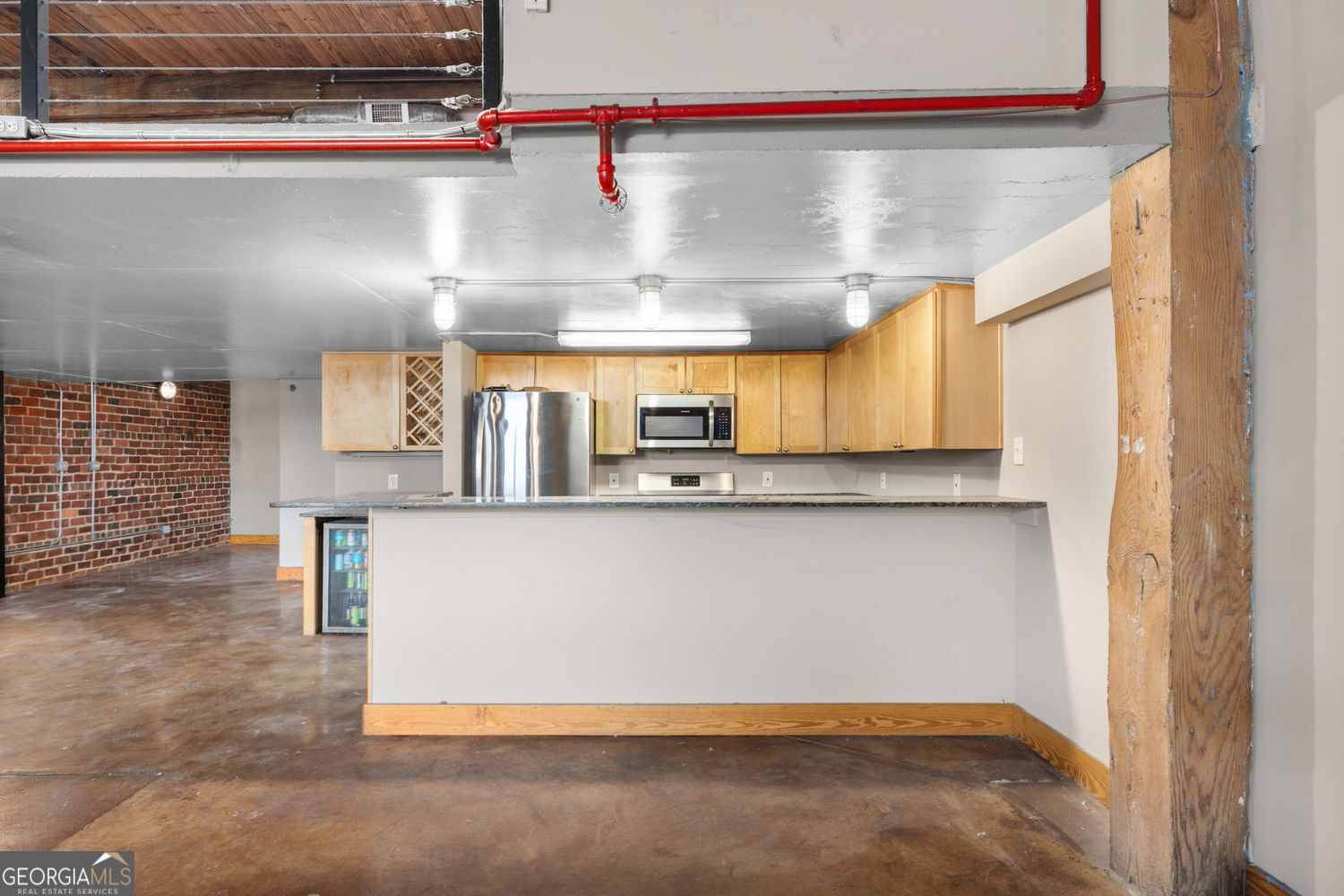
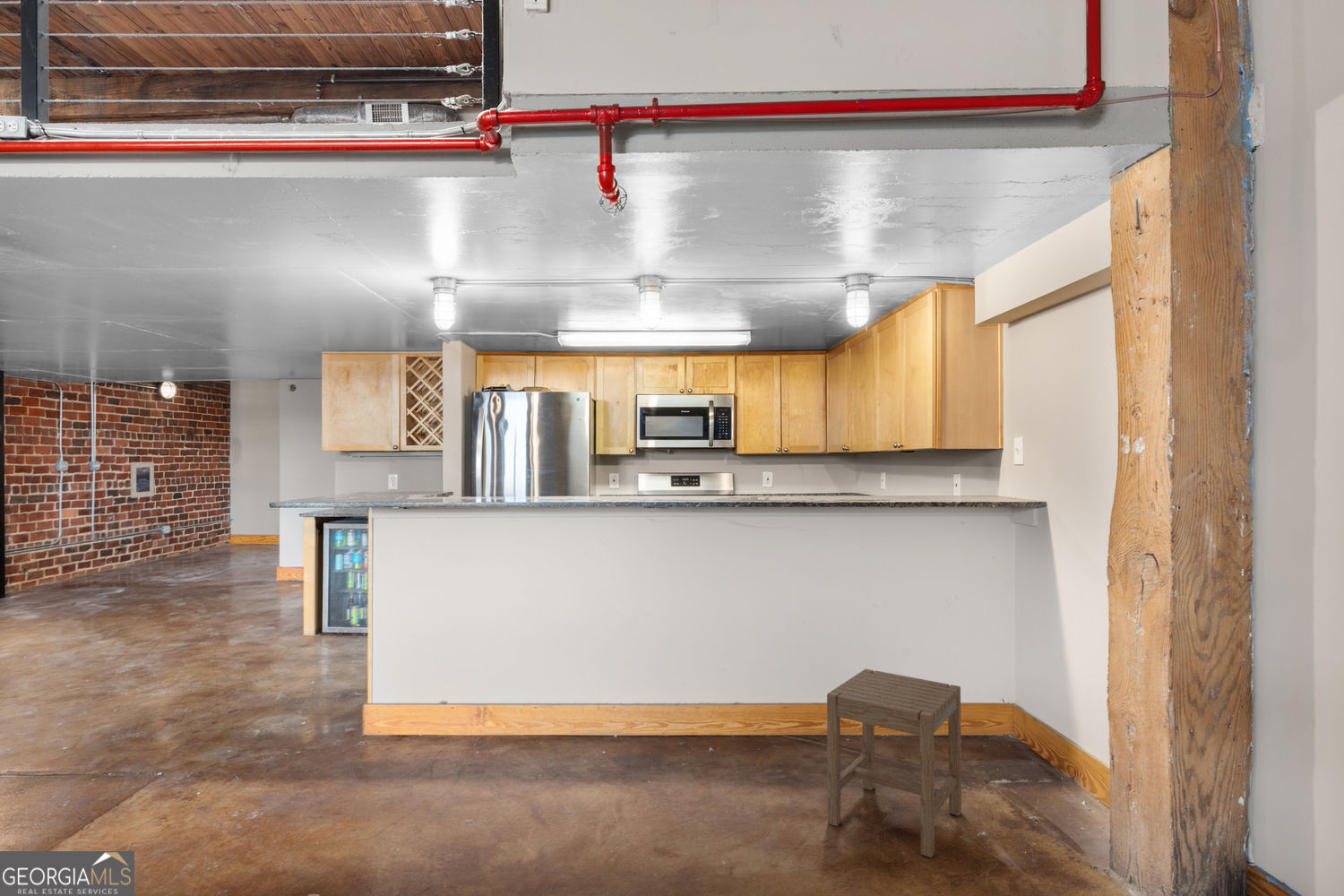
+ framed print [130,461,155,499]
+ stool [826,668,962,858]
